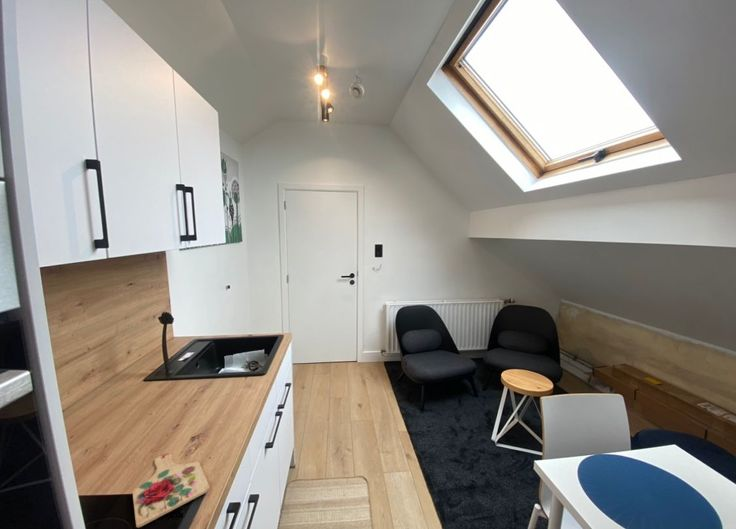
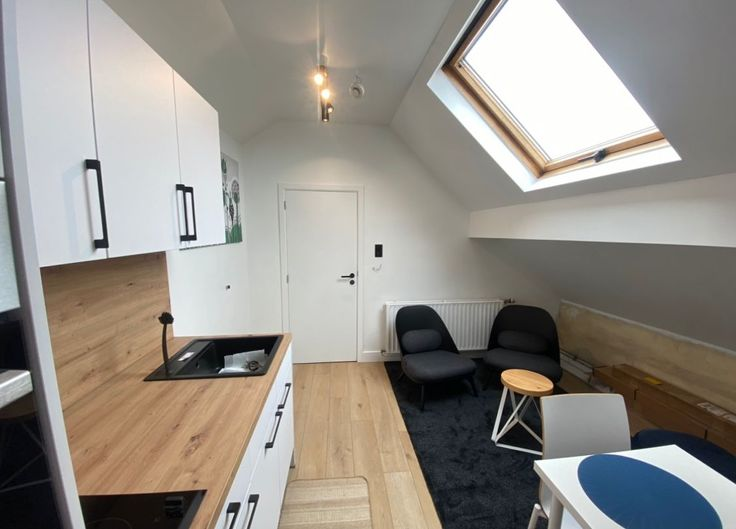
- cutting board [132,452,210,528]
